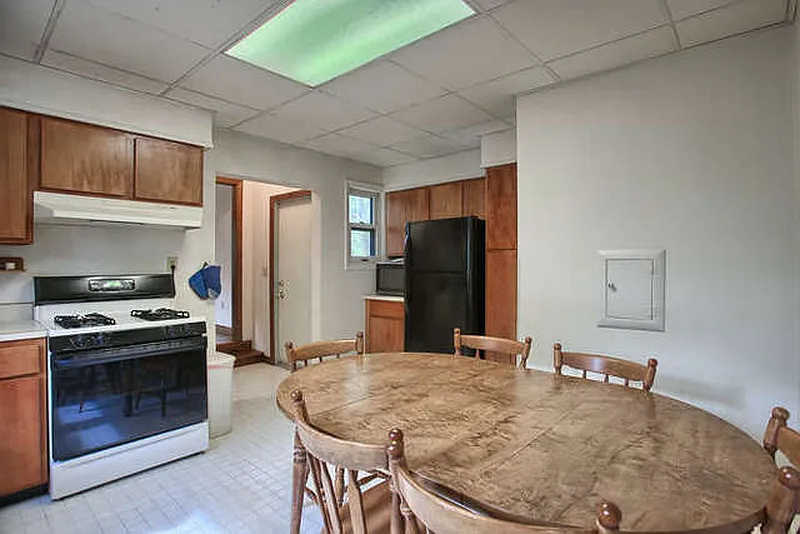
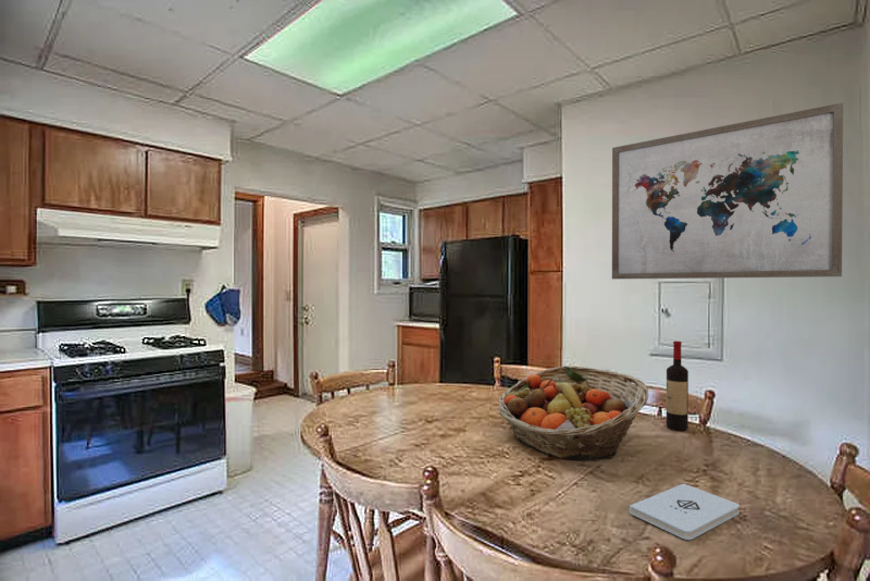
+ fruit basket [497,364,649,461]
+ wall art [611,102,844,280]
+ wine bottle [666,341,689,432]
+ notepad [629,483,741,541]
